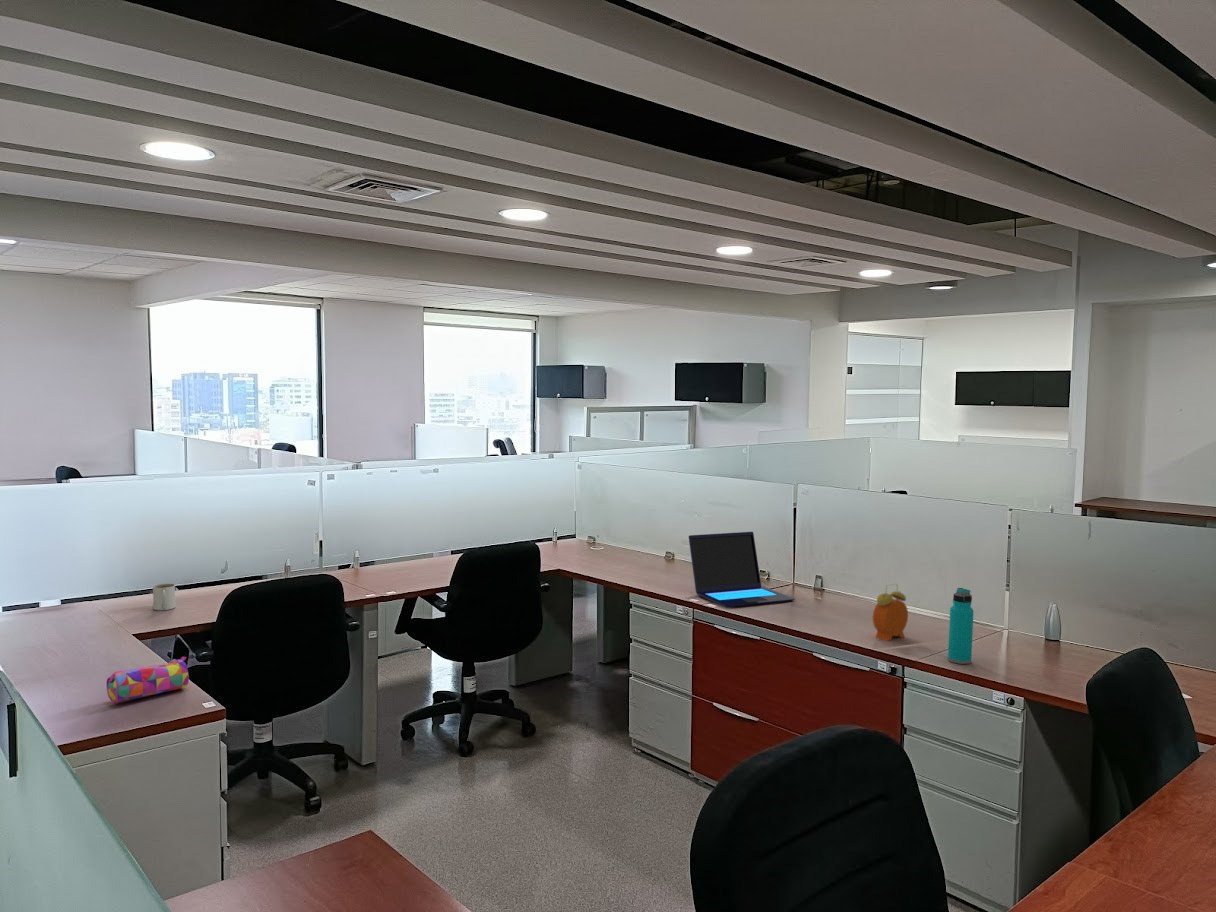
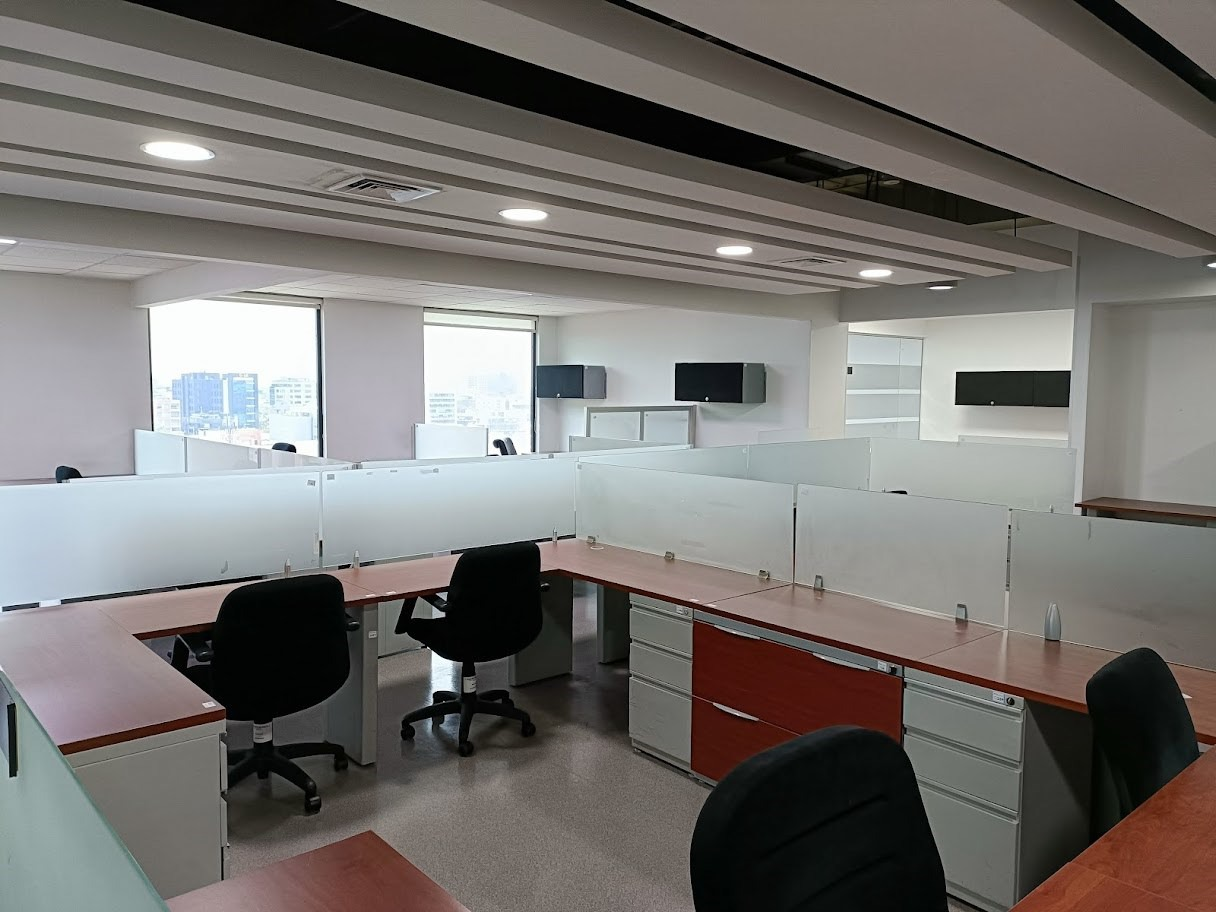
- water bottle [947,587,975,665]
- alarm clock [872,583,909,642]
- mug [152,583,176,611]
- pencil case [105,656,190,704]
- laptop [688,531,796,608]
